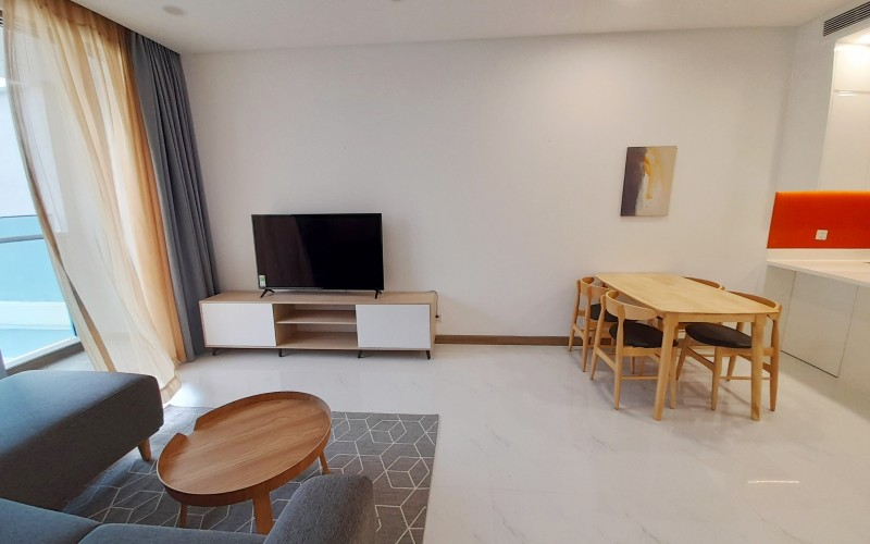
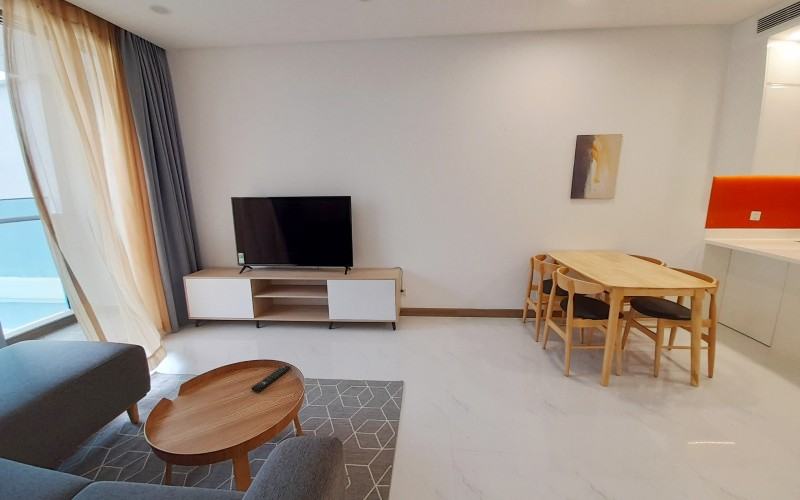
+ remote control [250,364,292,393]
